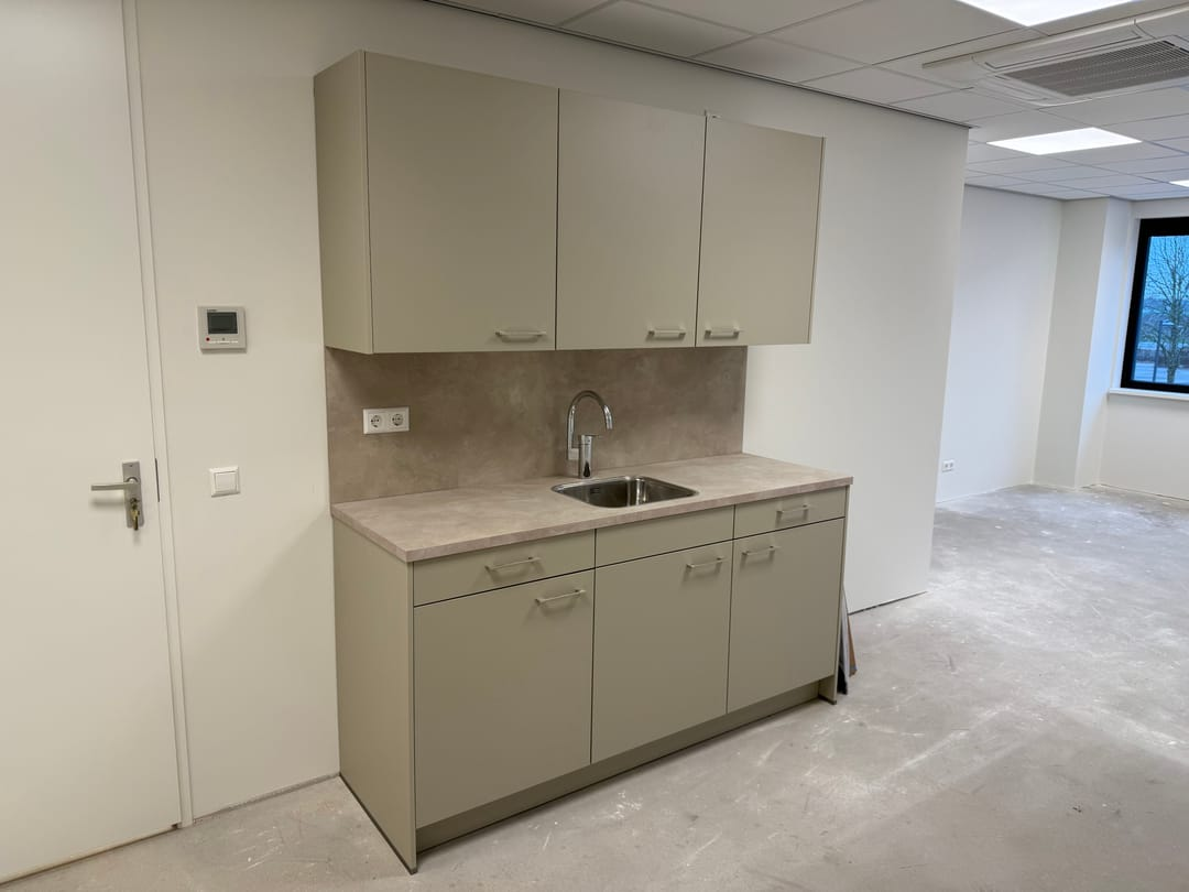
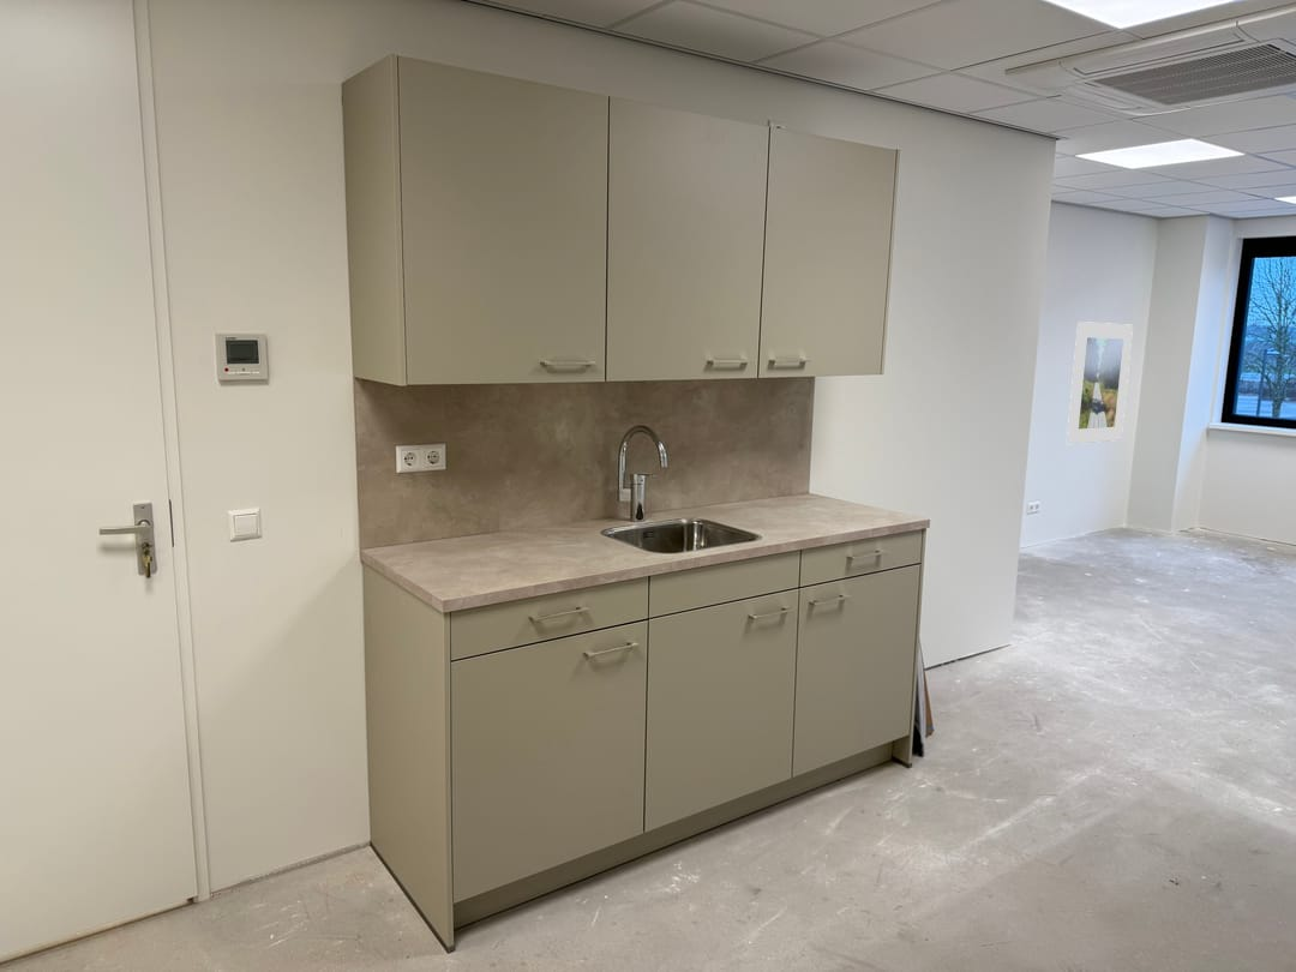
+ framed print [1066,320,1134,445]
